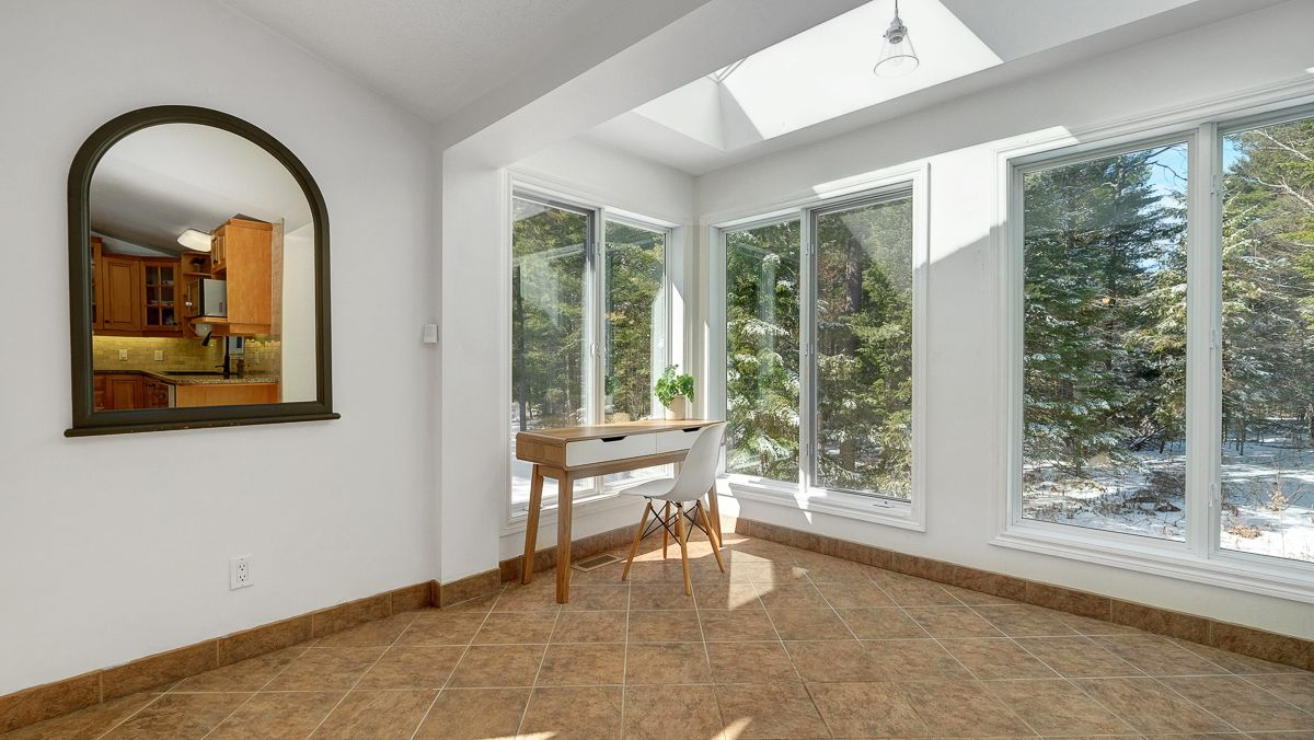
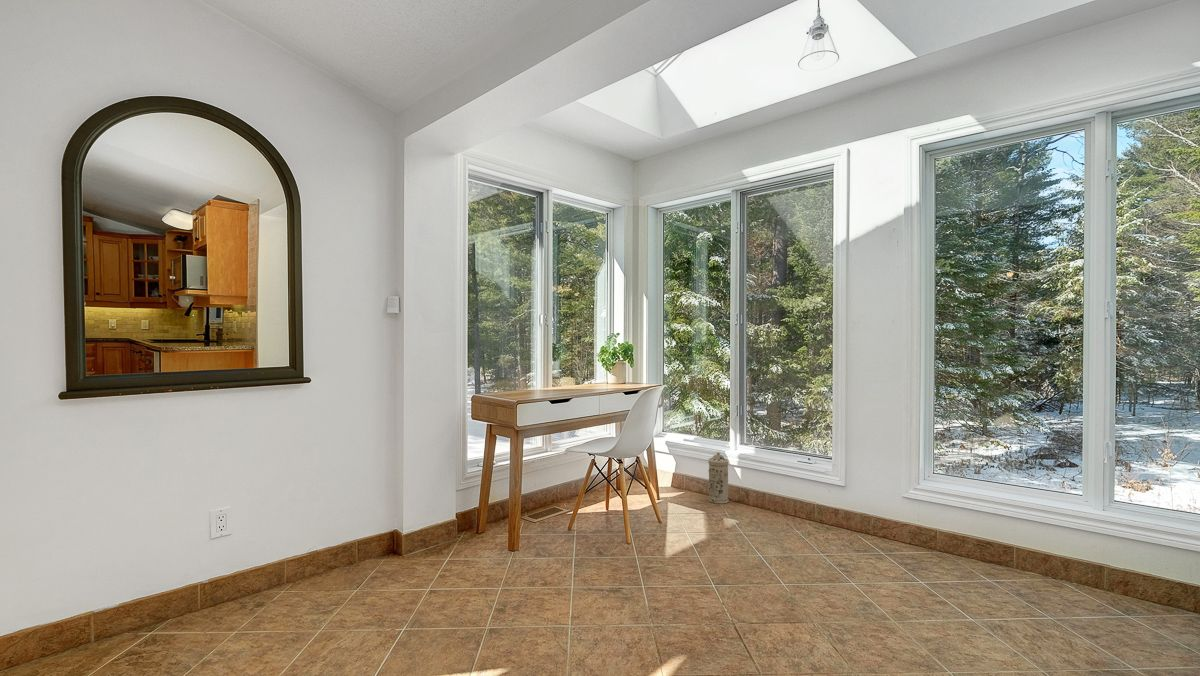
+ water filter [707,451,730,505]
